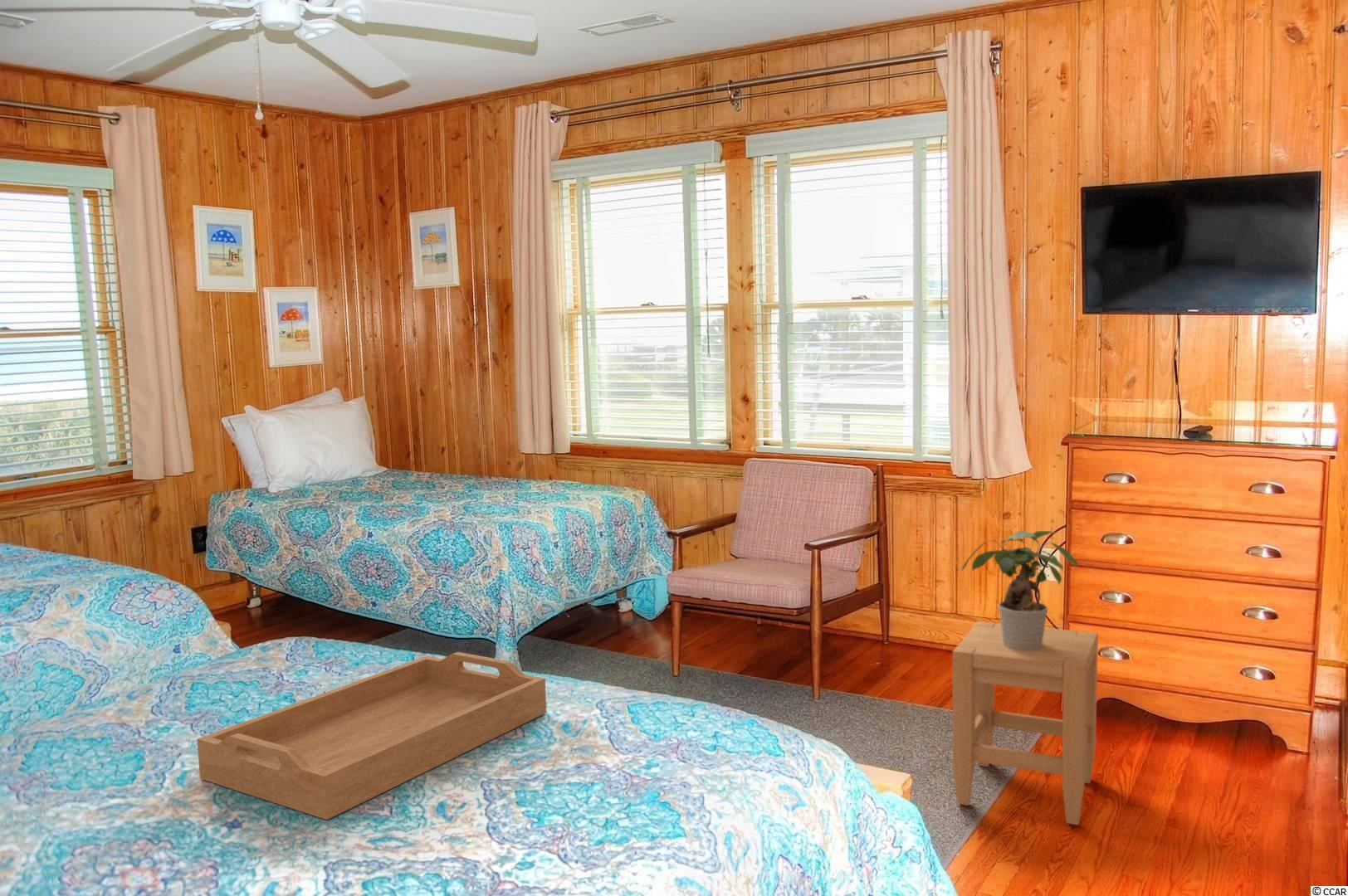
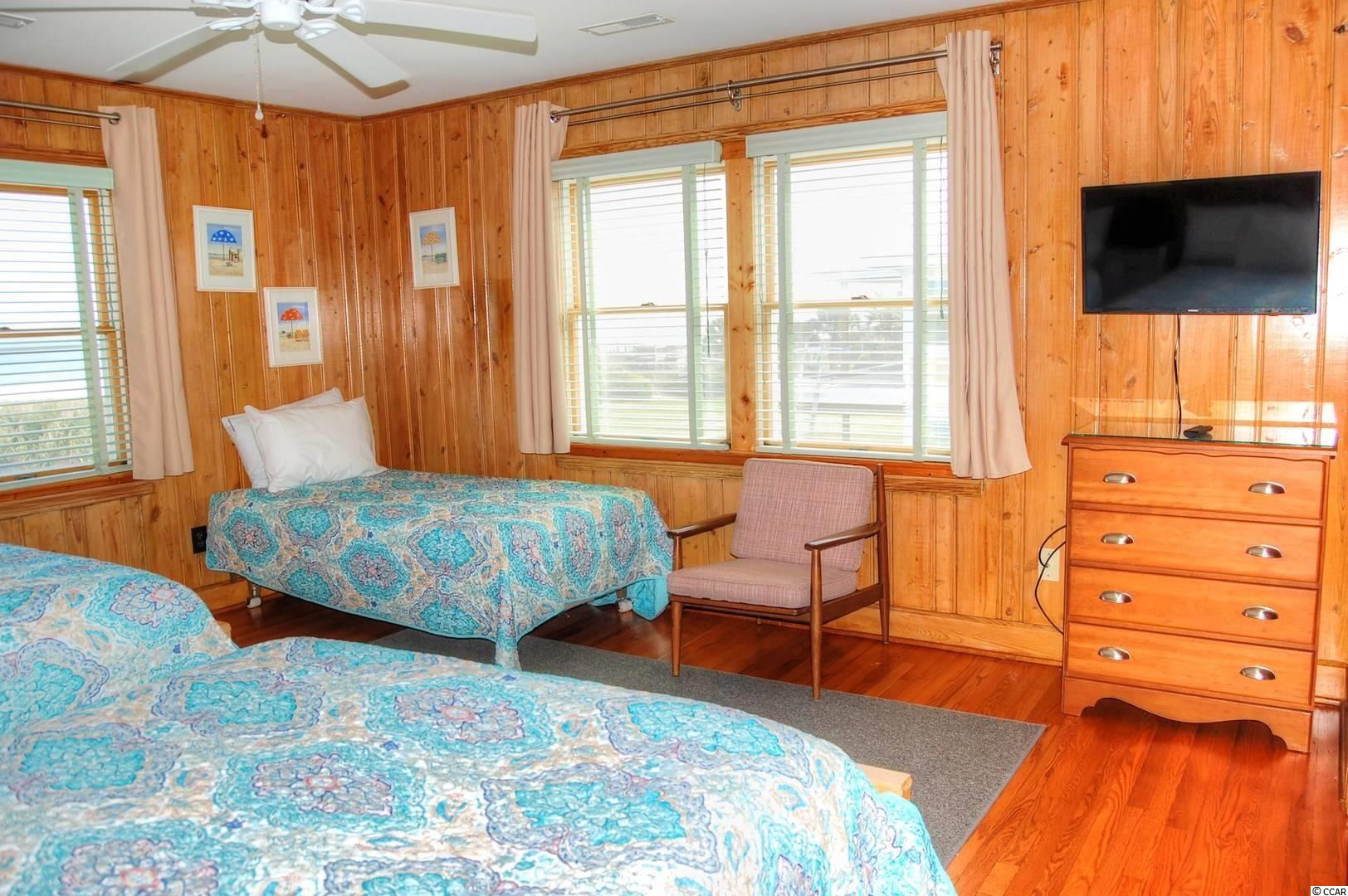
- stool [952,621,1099,825]
- potted plant [960,530,1078,650]
- serving tray [197,651,547,821]
